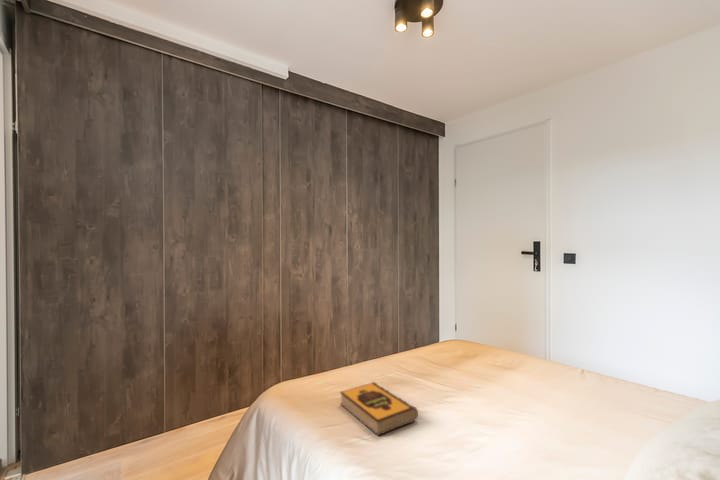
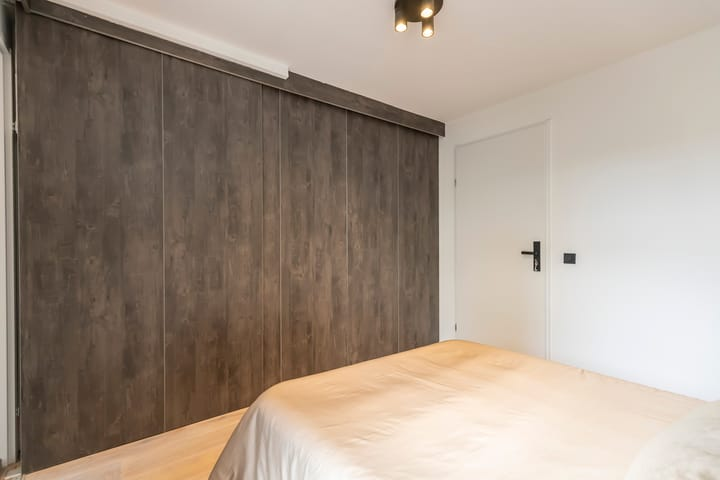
- hardback book [339,381,419,437]
